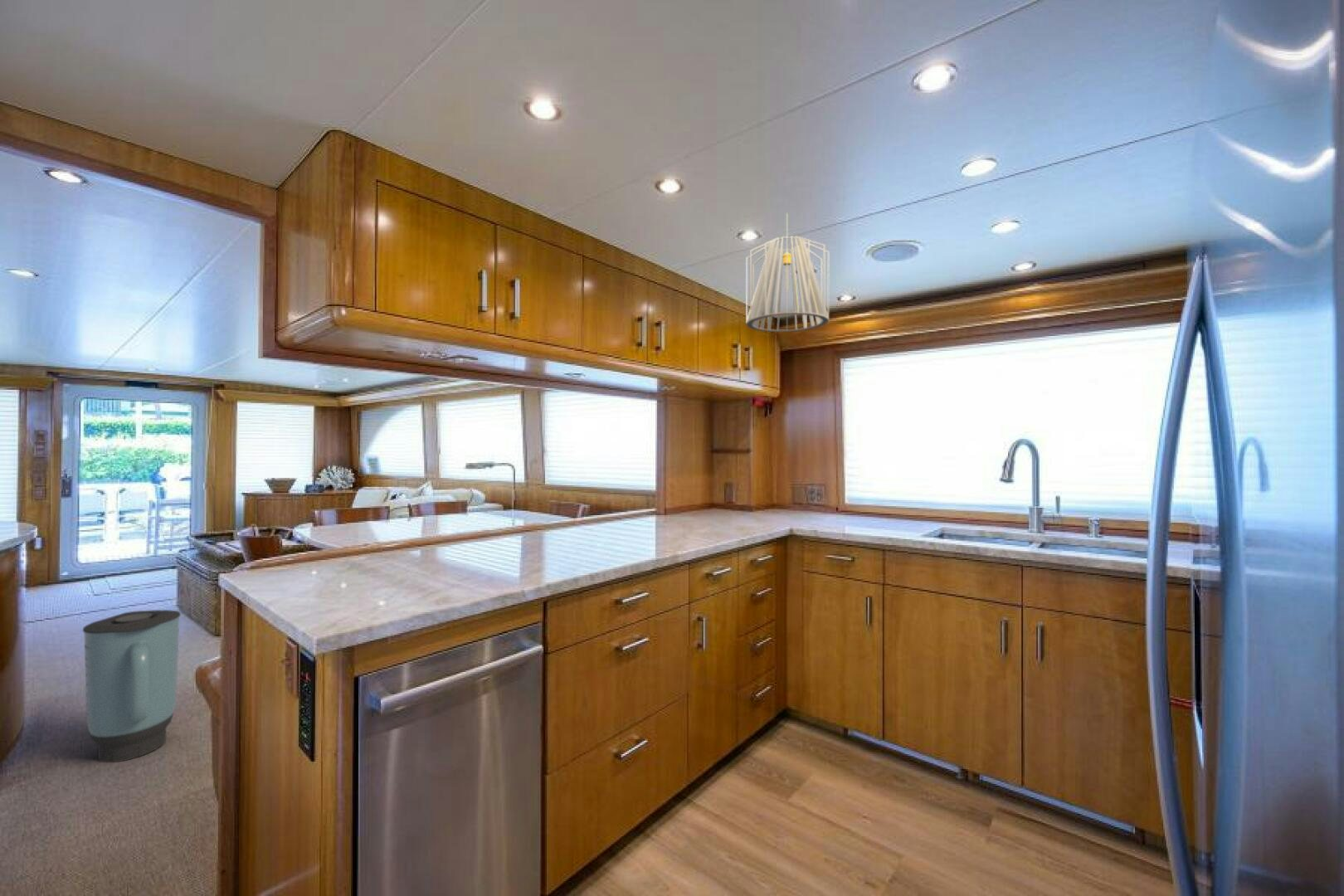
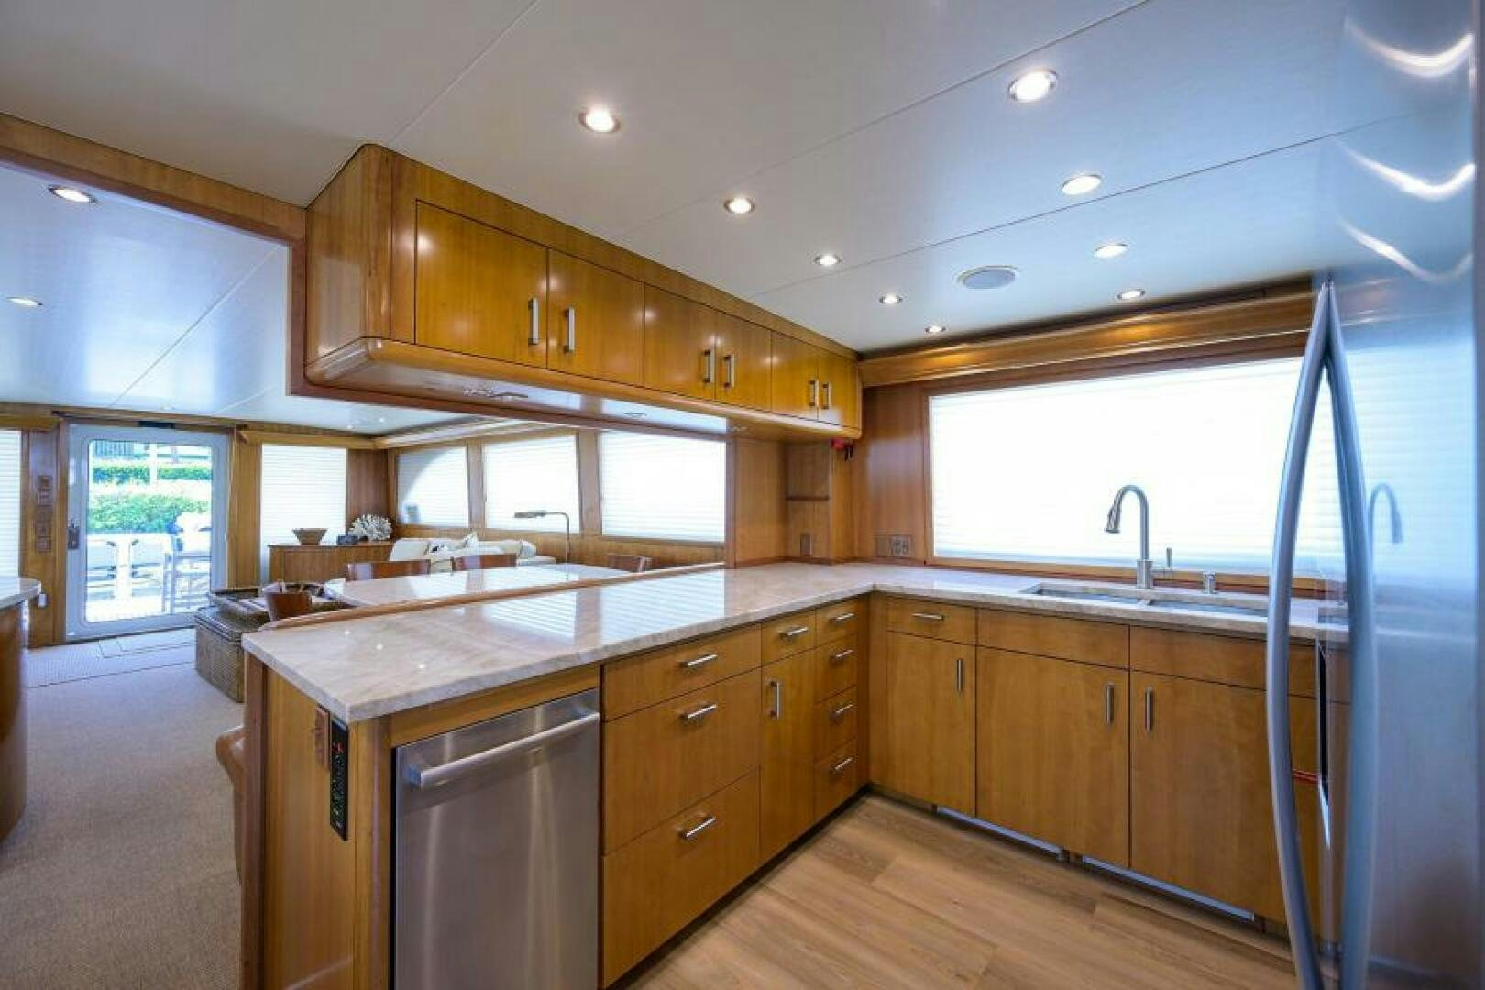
- trash can [81,609,182,763]
- pendant light [745,212,830,333]
